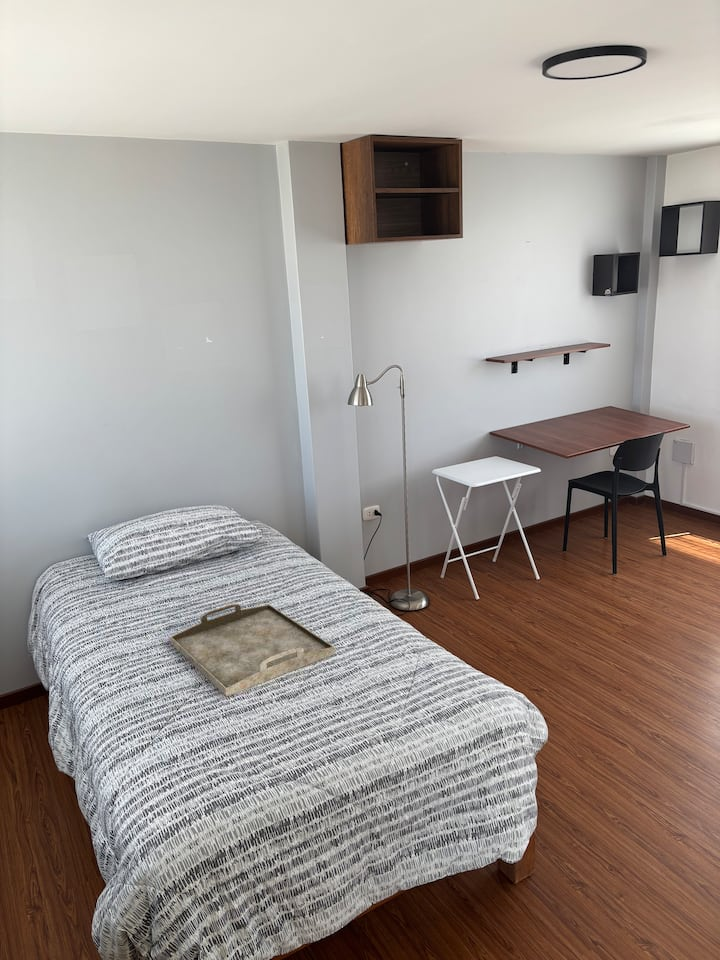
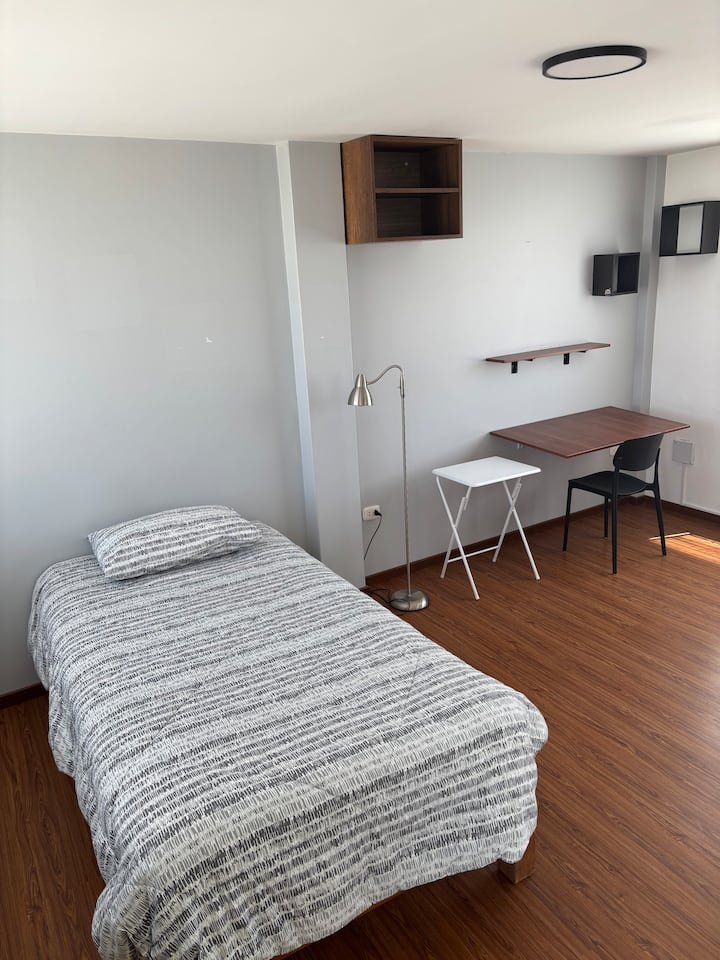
- serving tray [169,603,336,697]
